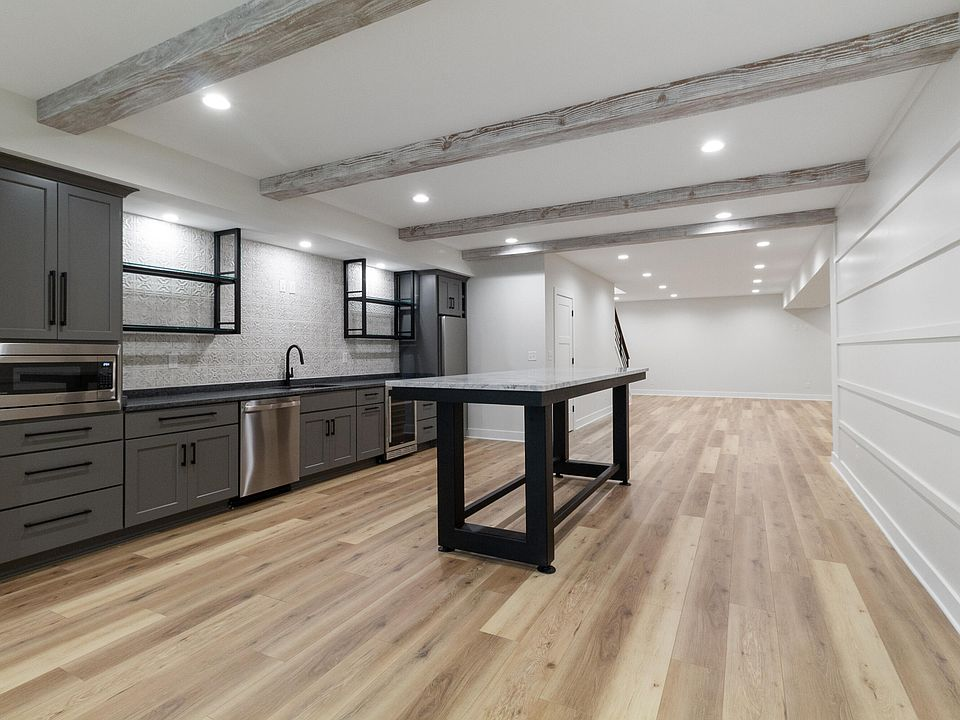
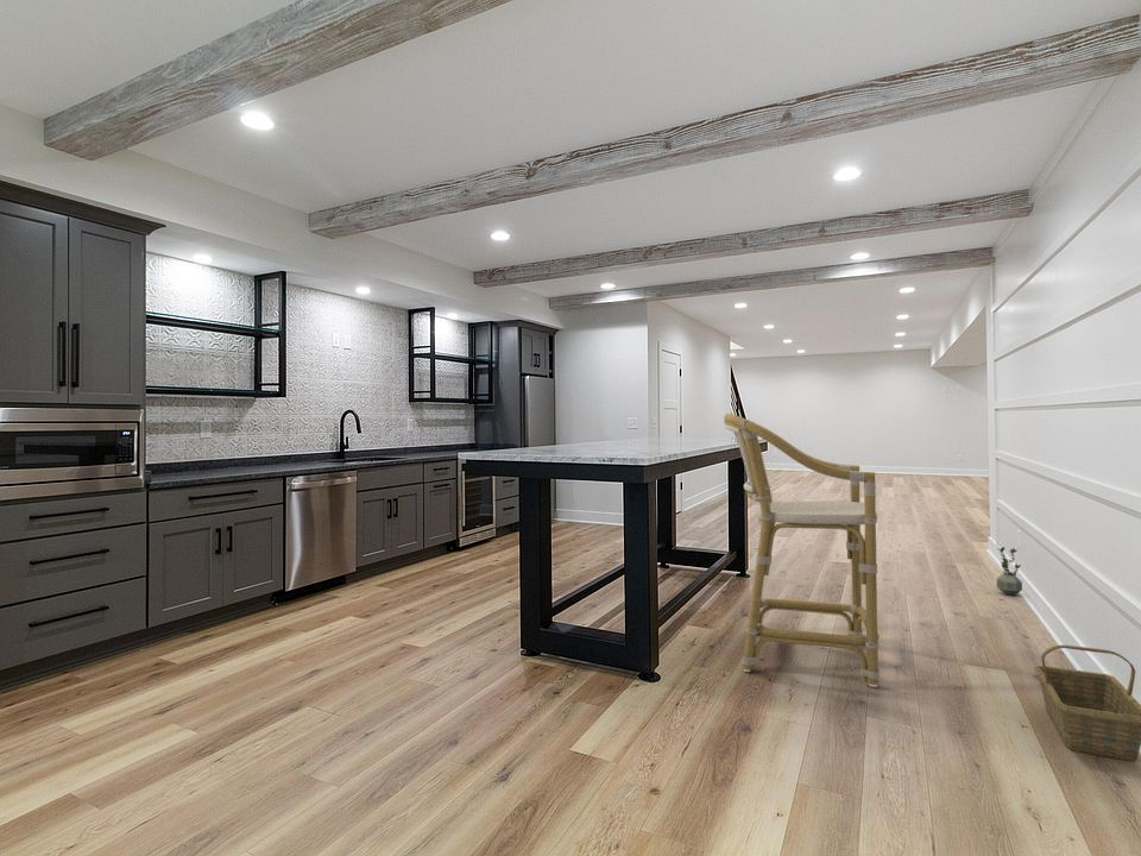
+ bar stool [723,413,881,688]
+ potted plant [996,546,1023,597]
+ basket [1034,644,1141,762]
